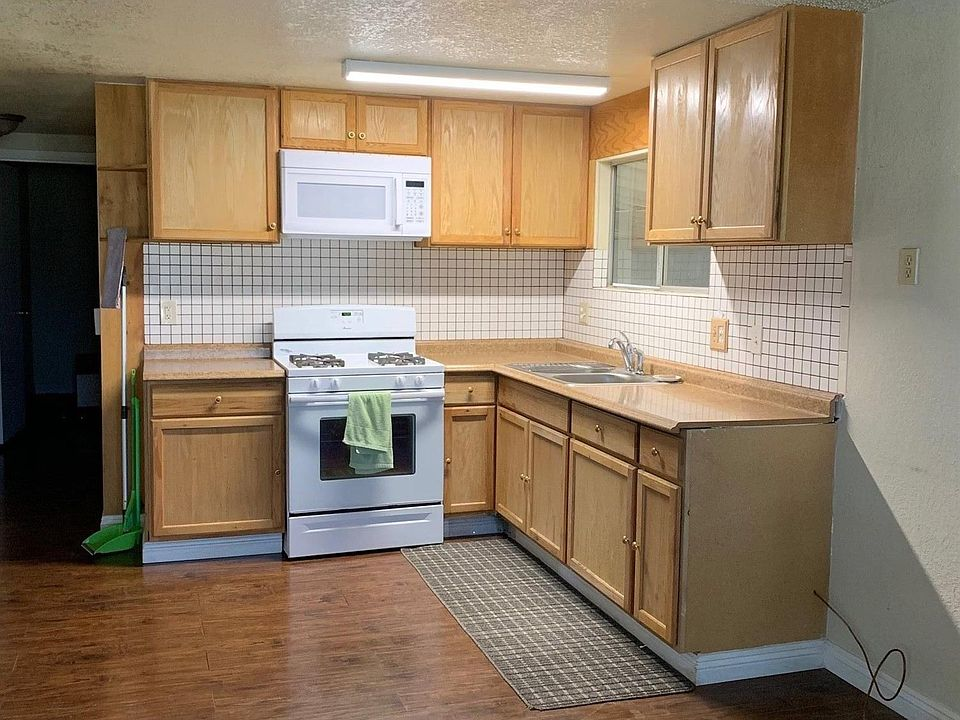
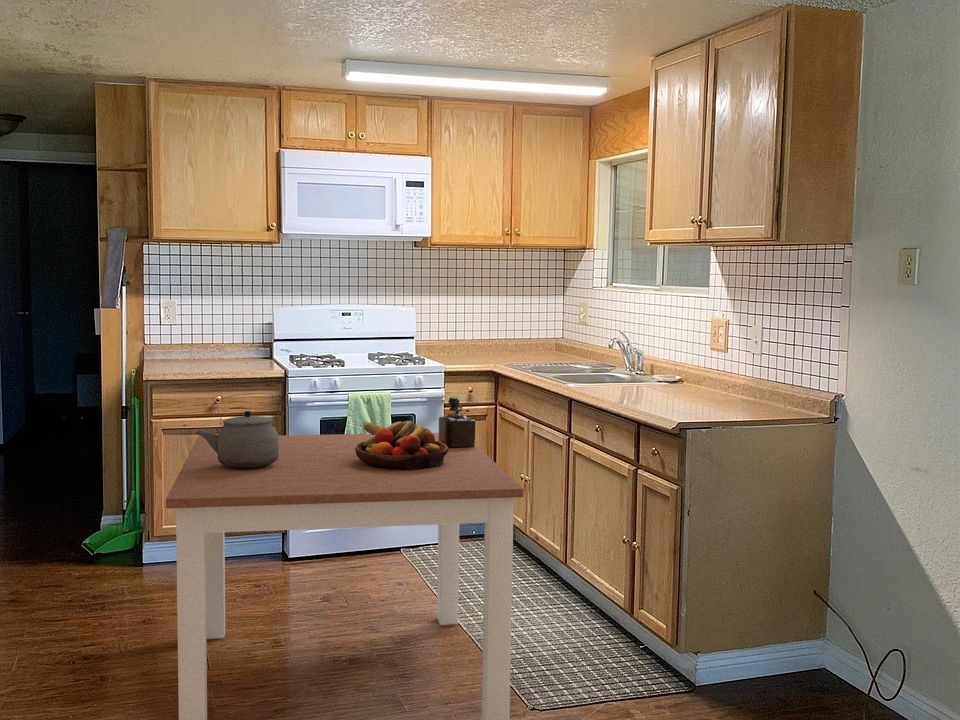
+ tea kettle [195,392,282,469]
+ pepper mill [438,396,476,448]
+ dining table [165,432,525,720]
+ fruit bowl [355,420,449,470]
